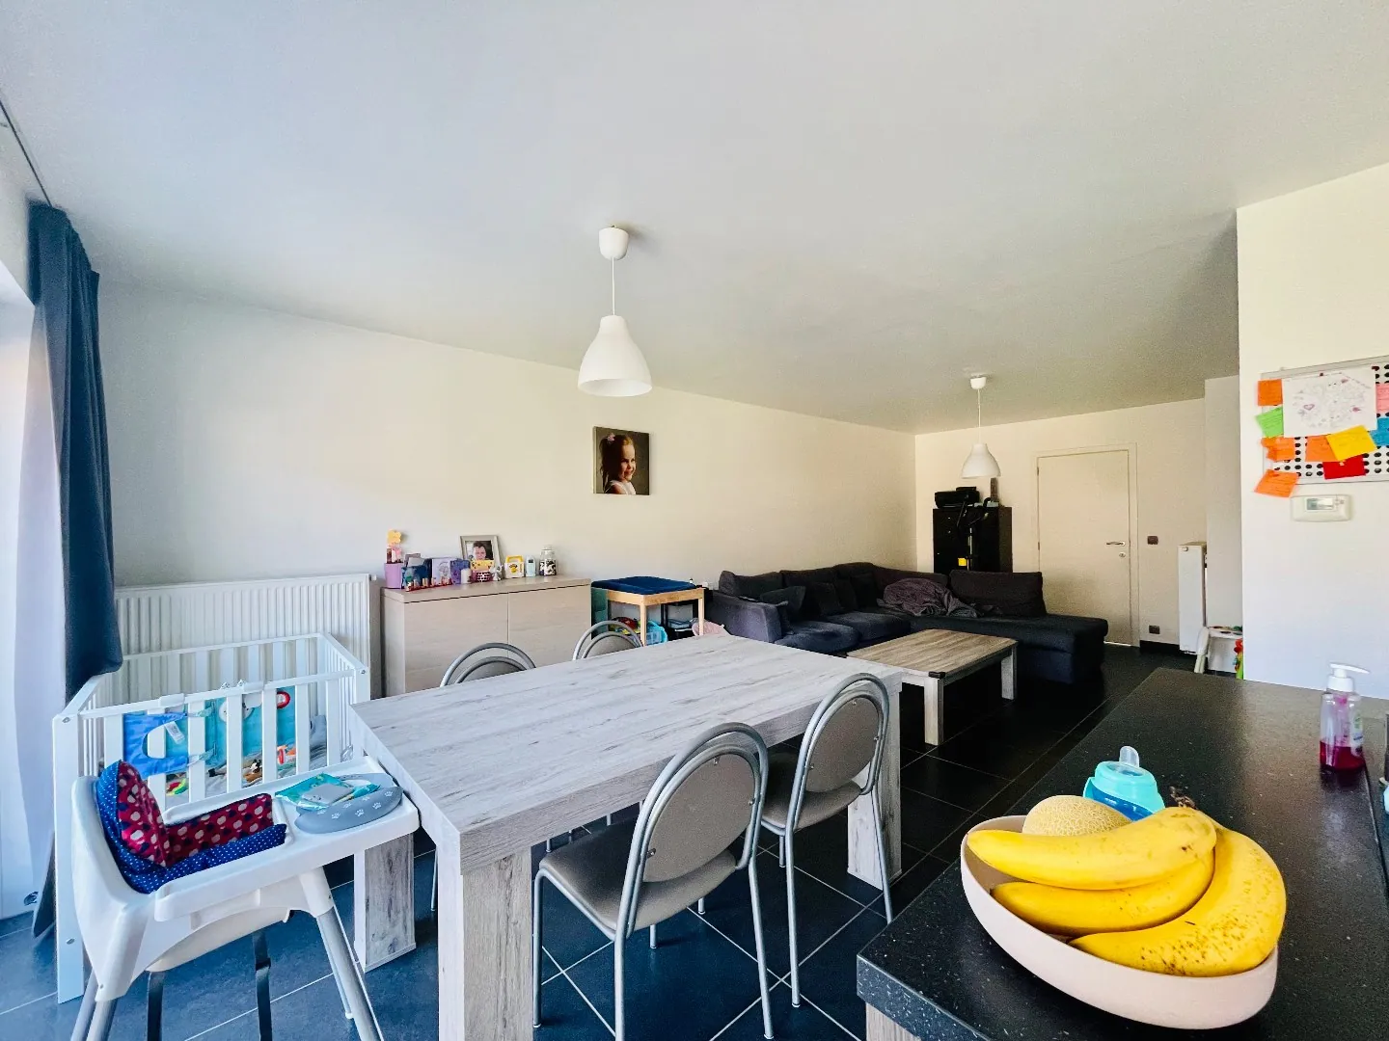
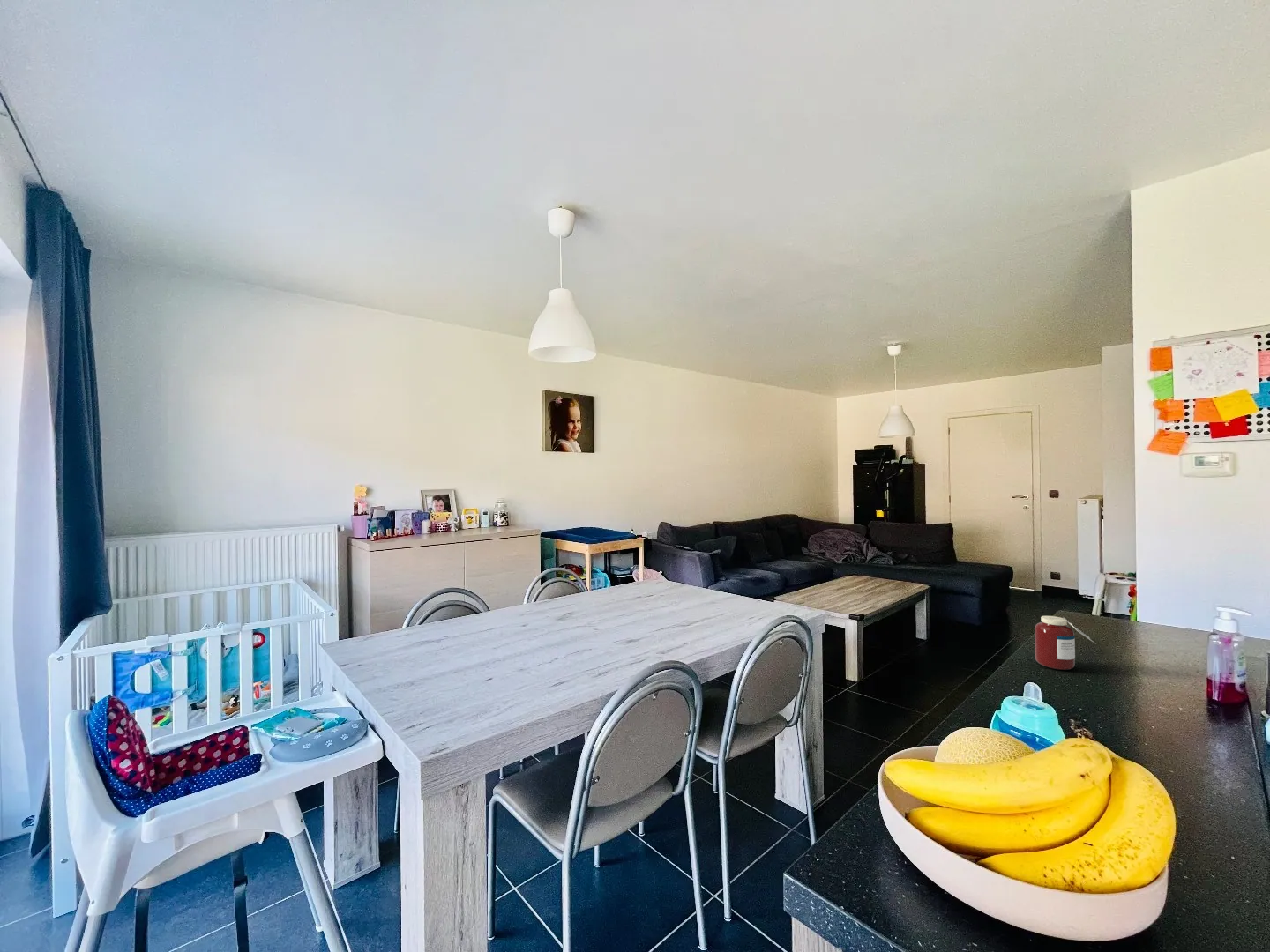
+ jar [1034,615,1096,671]
